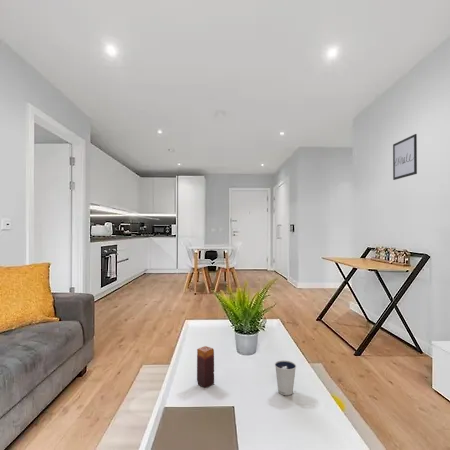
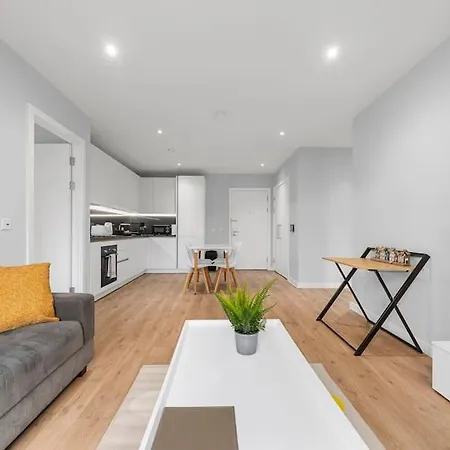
- candle [196,345,215,388]
- wall art [392,133,418,181]
- dixie cup [274,360,297,396]
